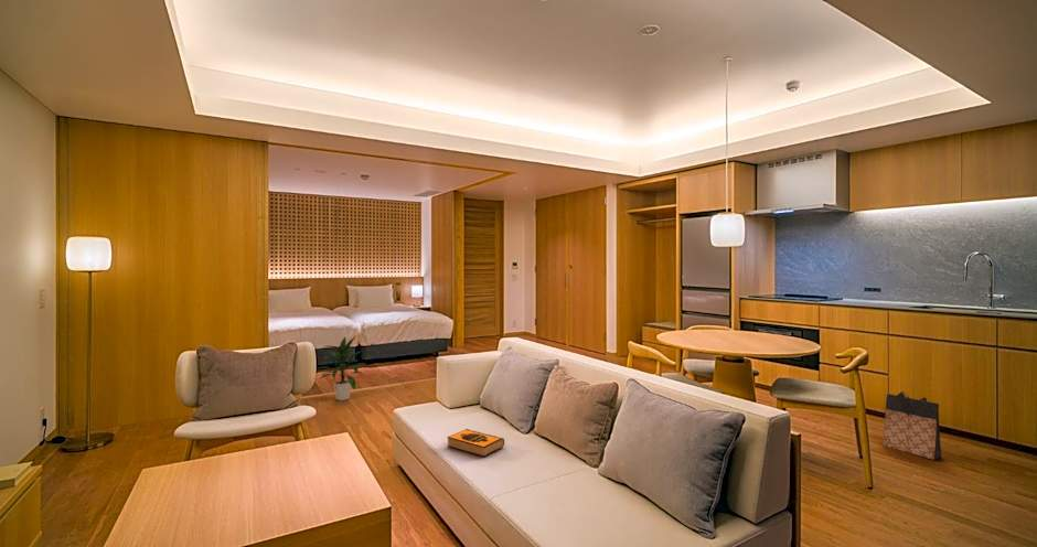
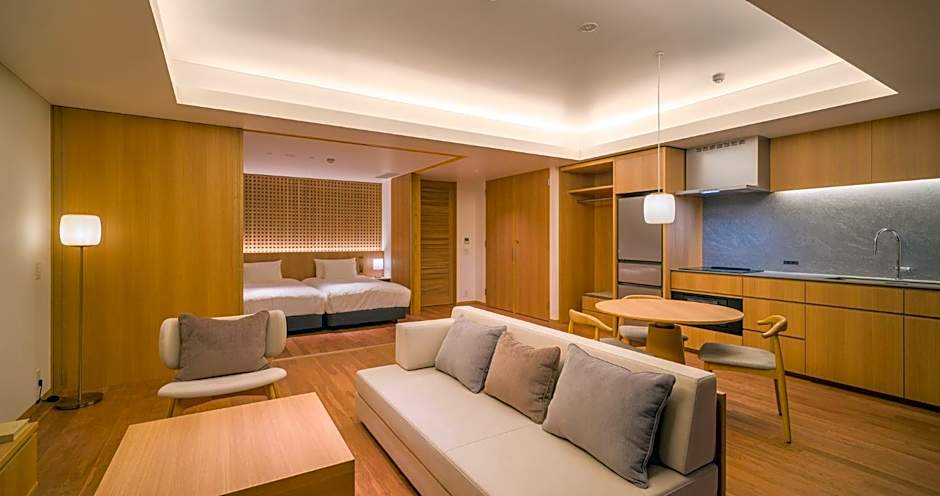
- hardback book [446,428,505,458]
- indoor plant [316,336,366,401]
- bag [881,390,942,461]
